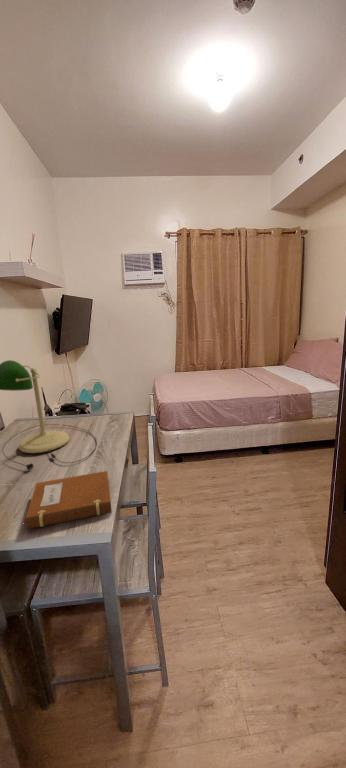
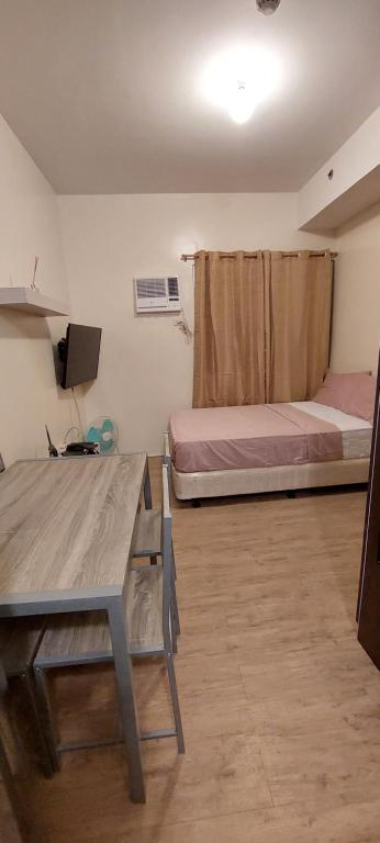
- notebook [23,470,113,530]
- desk lamp [0,359,98,471]
